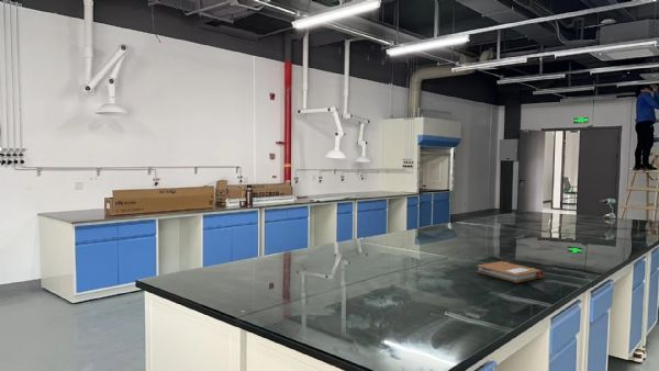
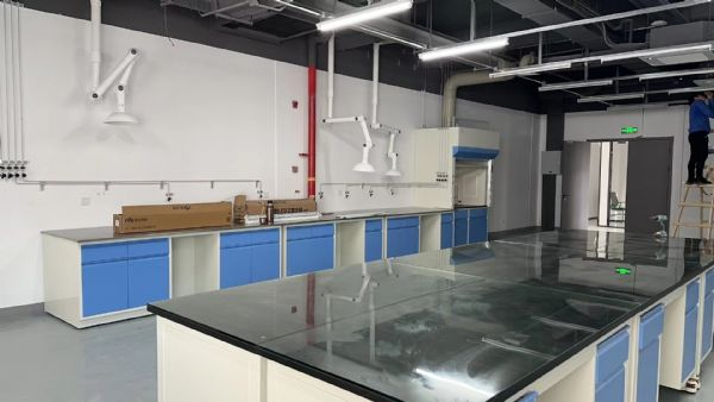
- notebook [476,260,544,284]
